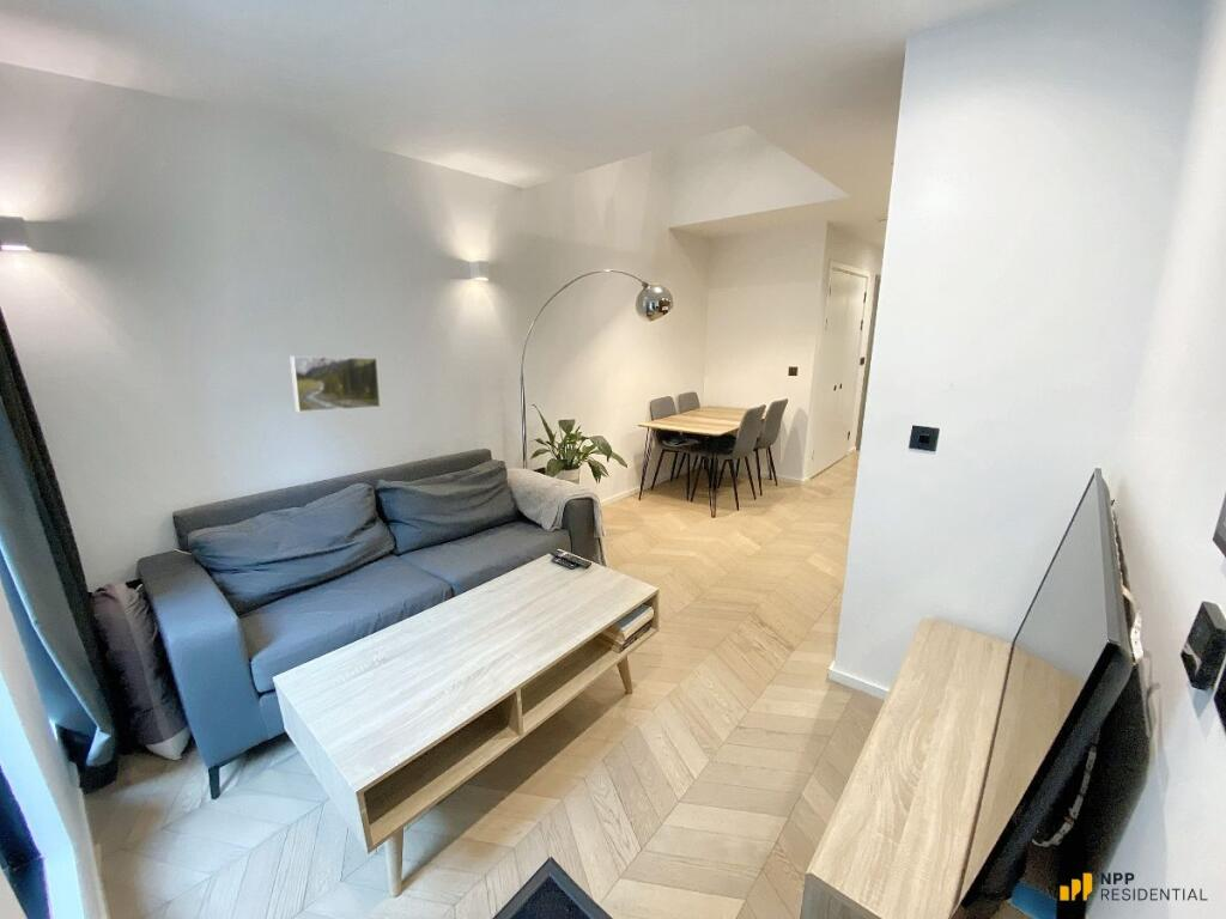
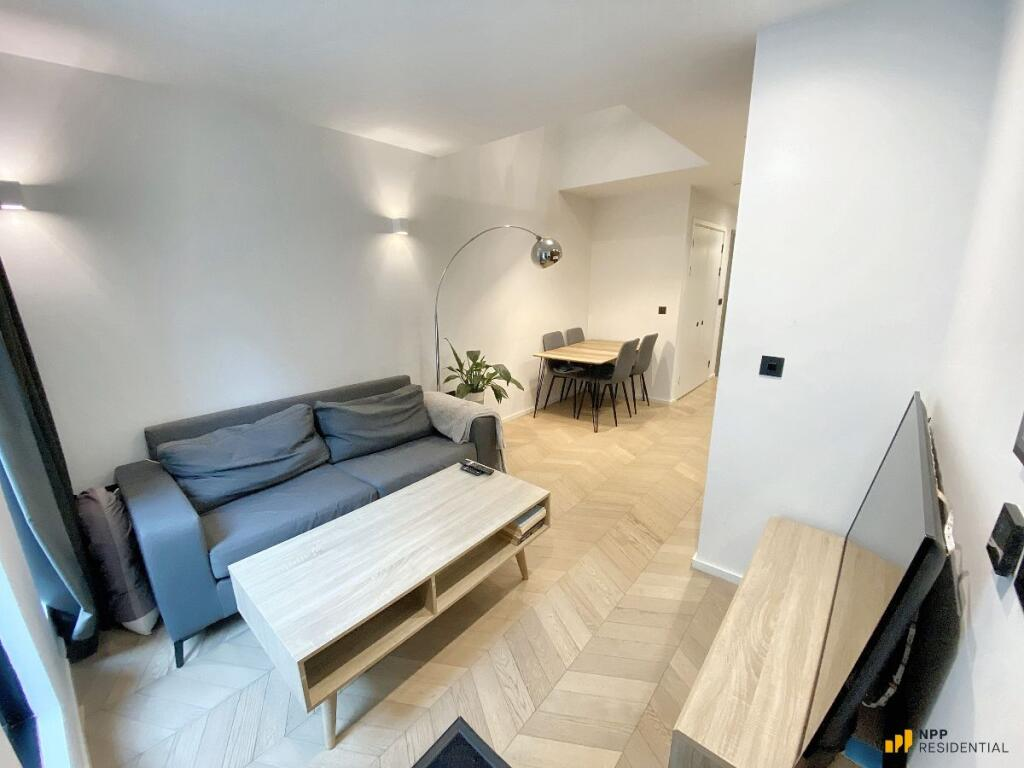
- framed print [289,355,382,413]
